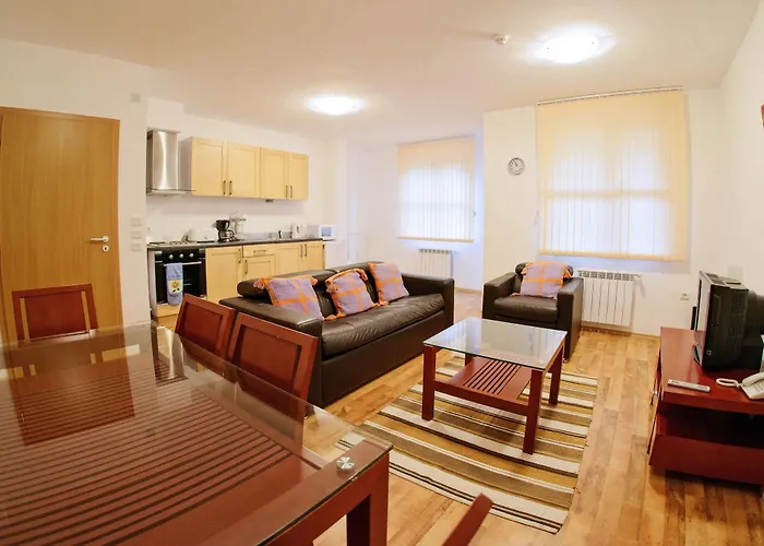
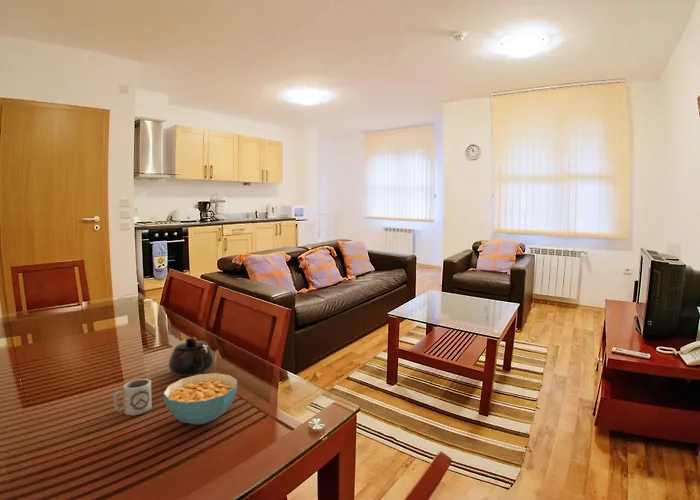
+ teapot [167,336,215,378]
+ cereal bowl [162,372,238,426]
+ cup [112,378,153,416]
